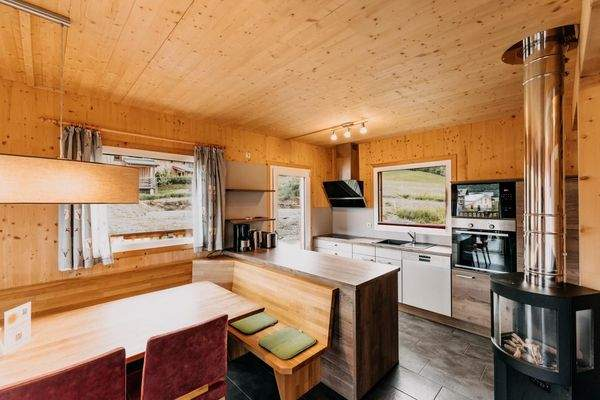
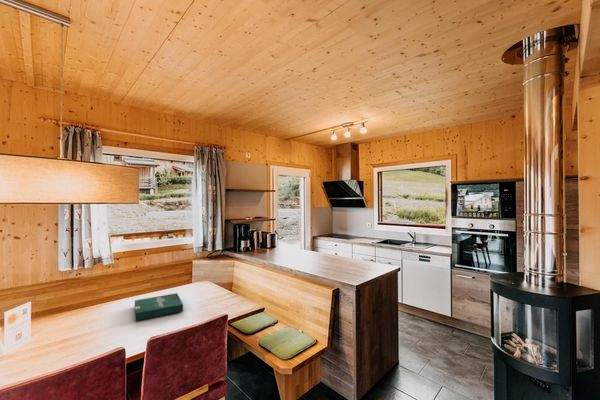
+ pizza box [134,292,184,322]
